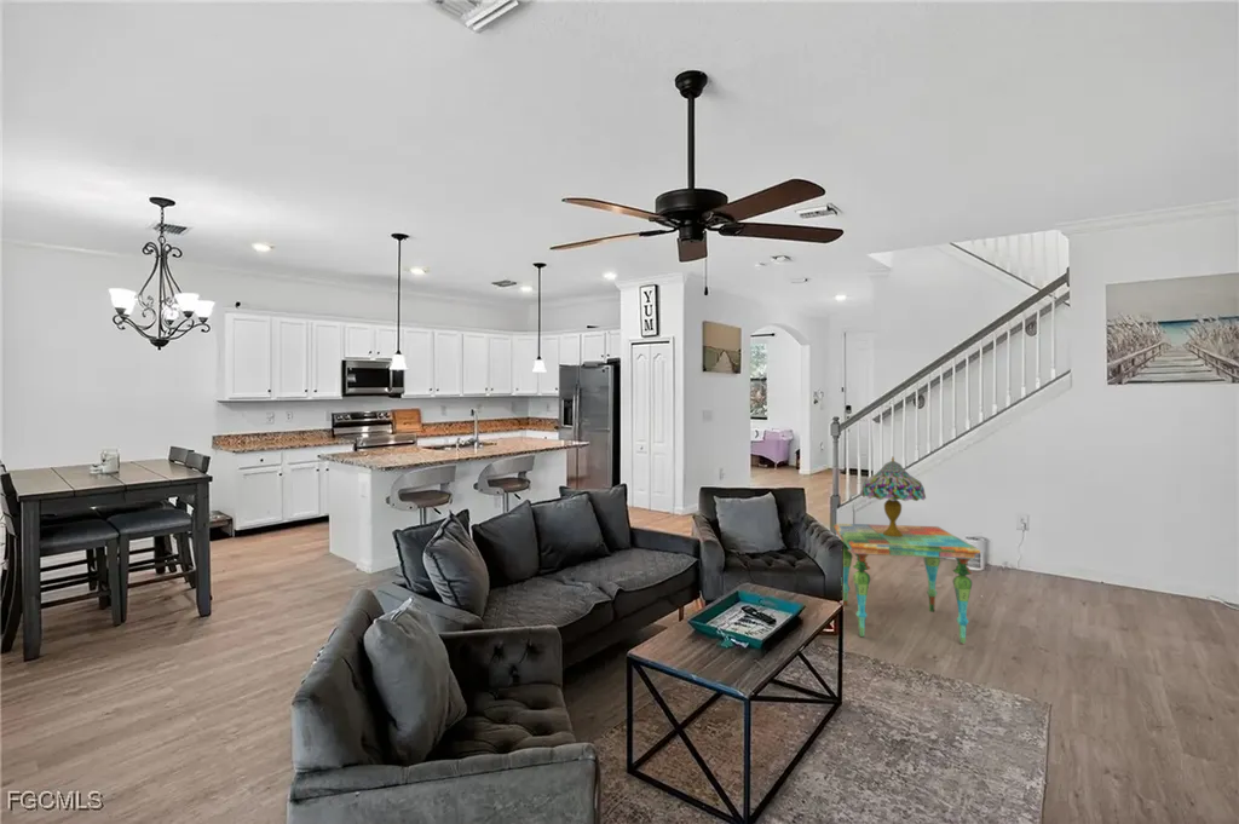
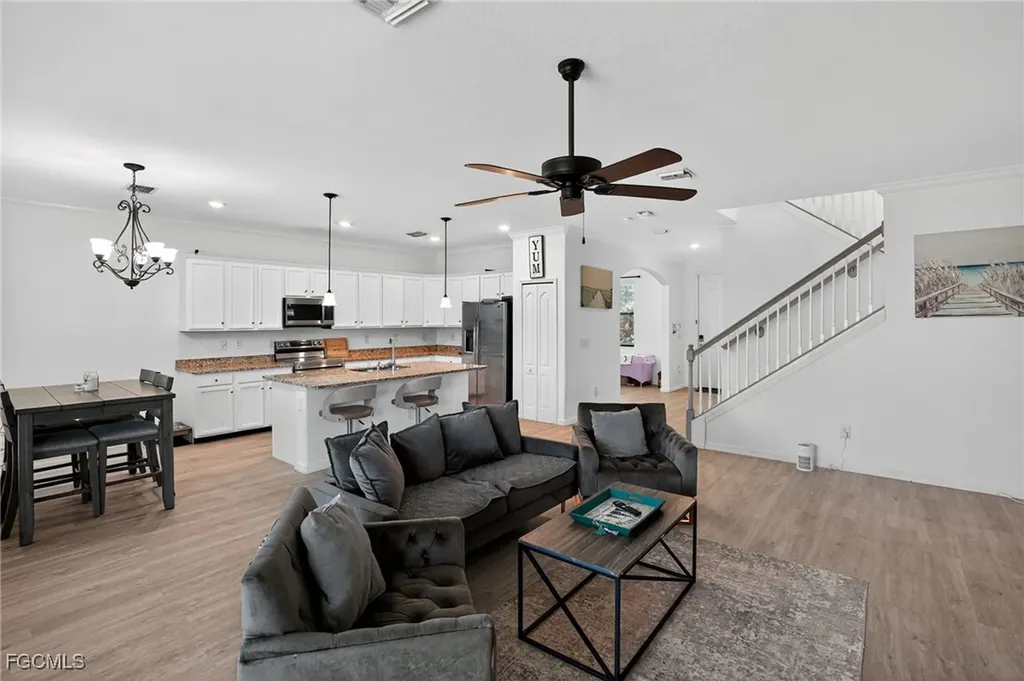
- side table [831,523,981,644]
- table lamp [860,455,927,537]
